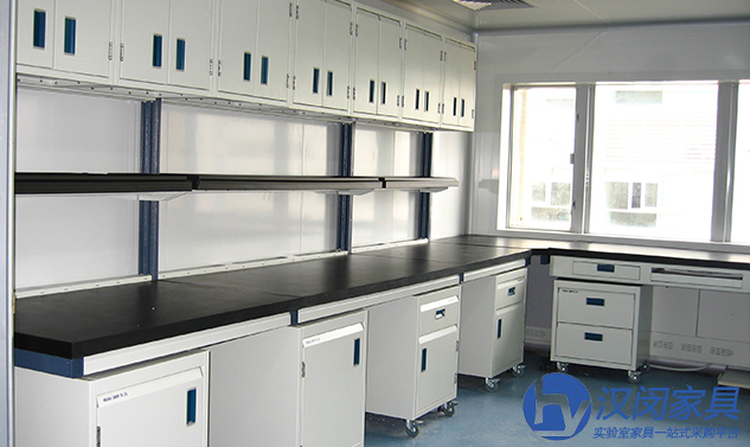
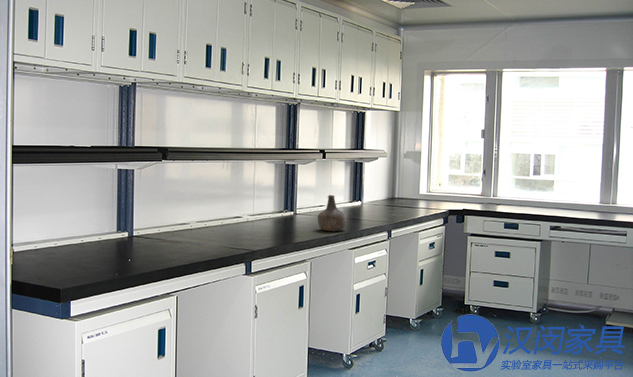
+ bottle [317,194,347,232]
